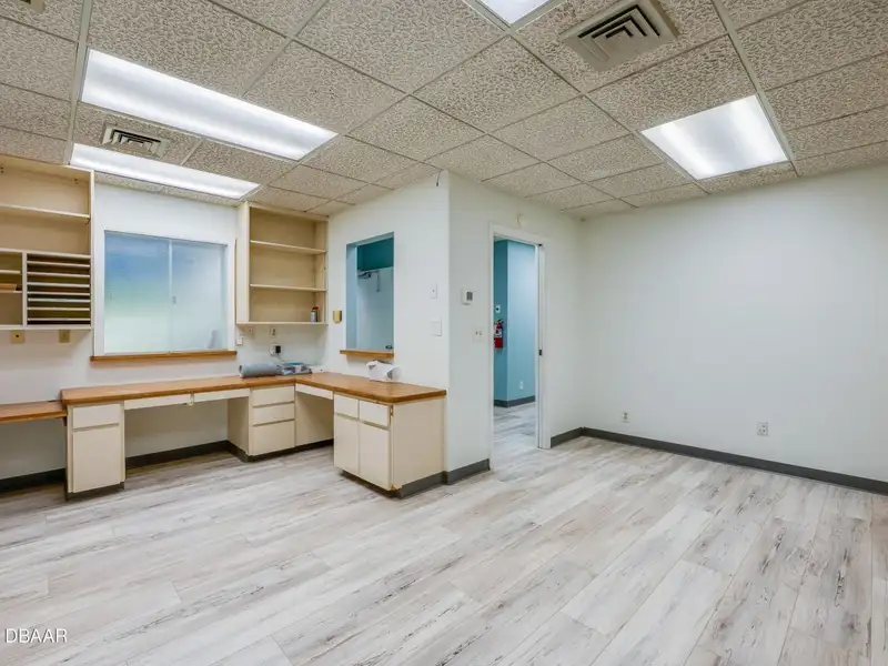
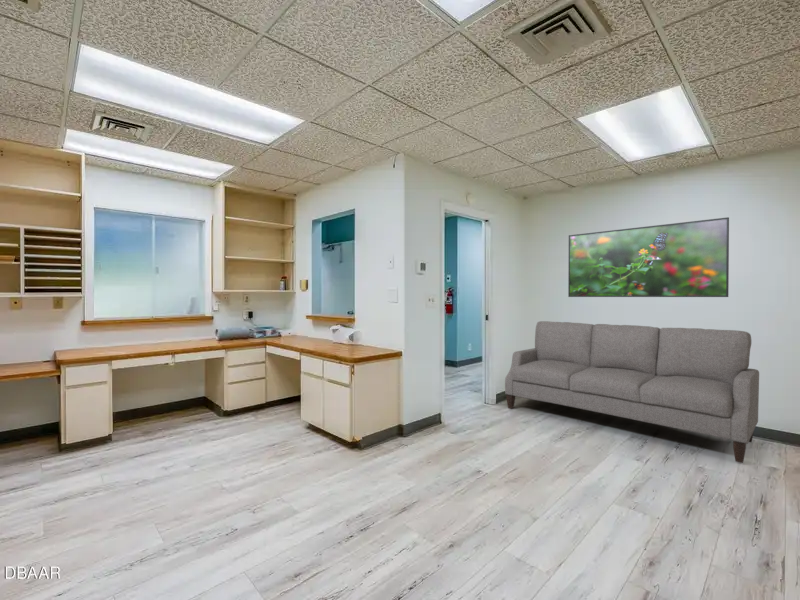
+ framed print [567,216,730,298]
+ sofa [504,320,760,464]
